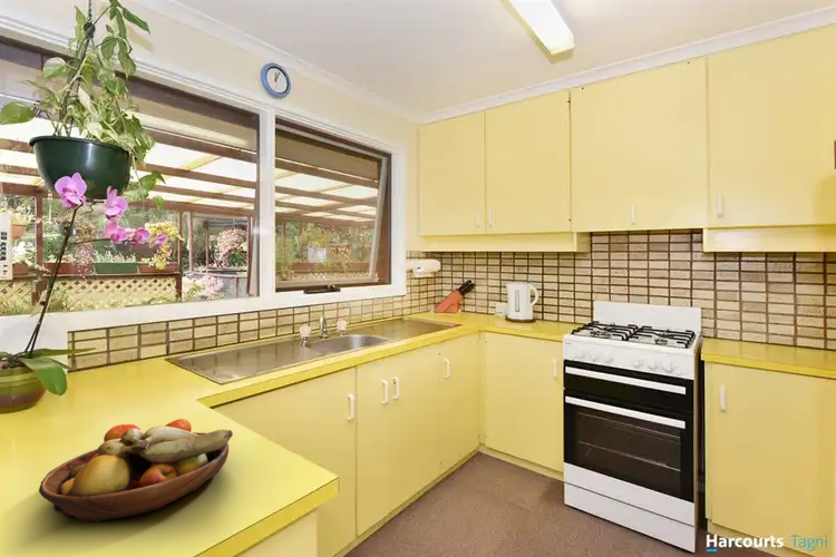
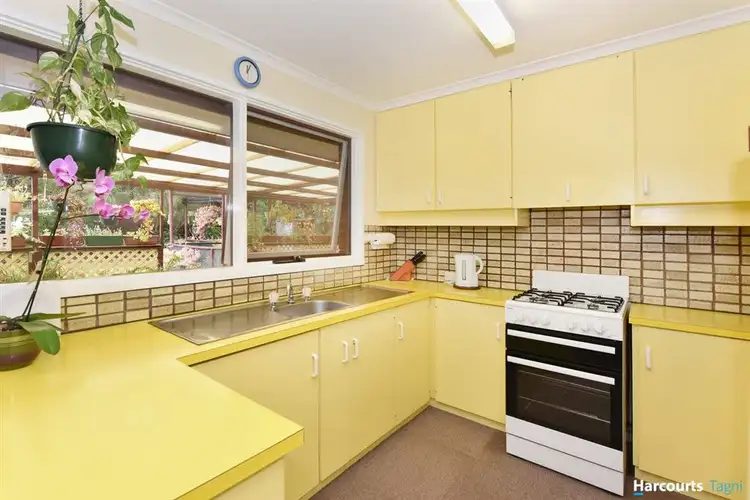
- fruit bowl [38,418,234,524]
